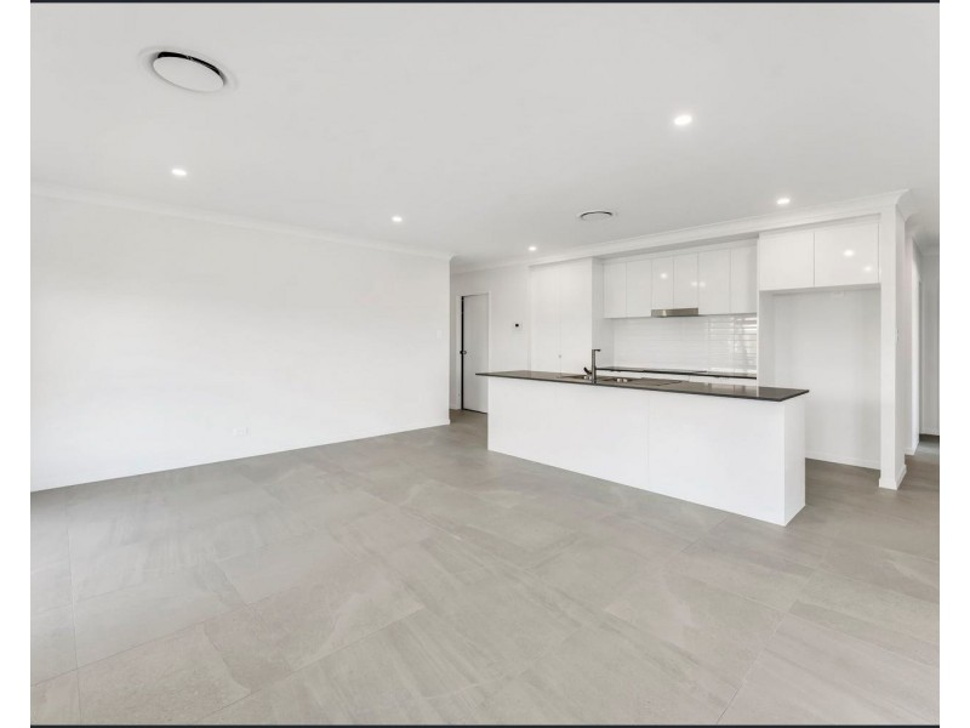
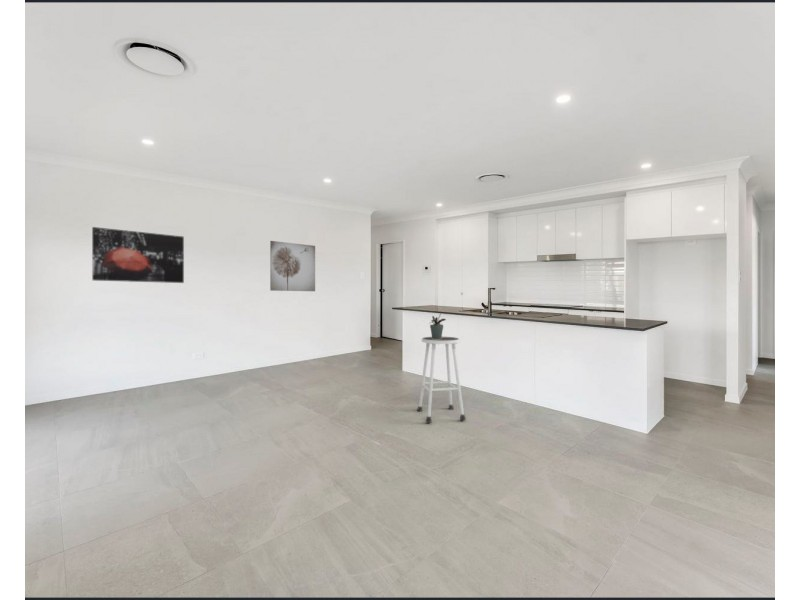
+ stool [416,336,467,423]
+ wall art [91,226,185,284]
+ potted plant [428,313,447,339]
+ wall art [269,240,316,292]
